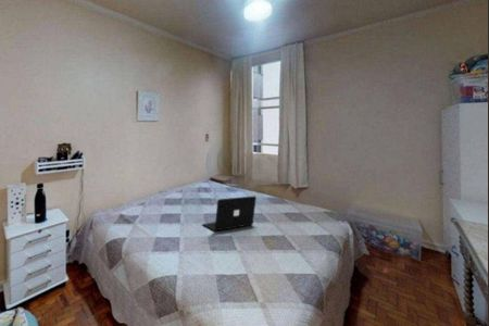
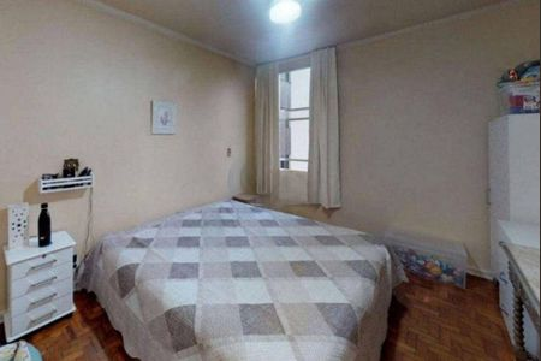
- laptop [201,195,258,233]
